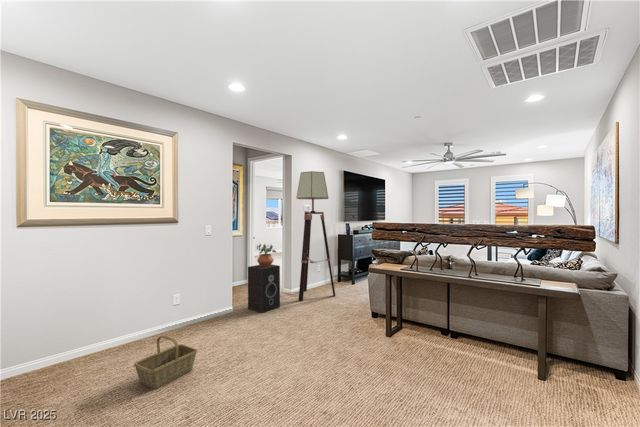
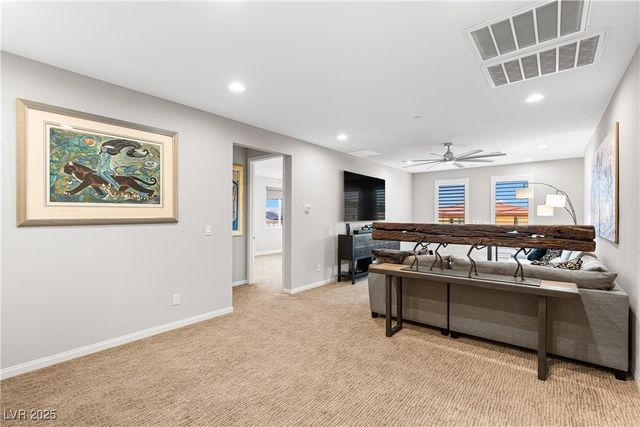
- basket [133,335,198,390]
- speaker [247,264,281,314]
- potted plant [256,243,277,267]
- floor lamp [296,170,336,302]
